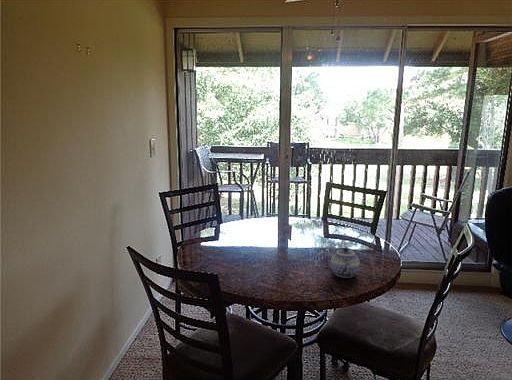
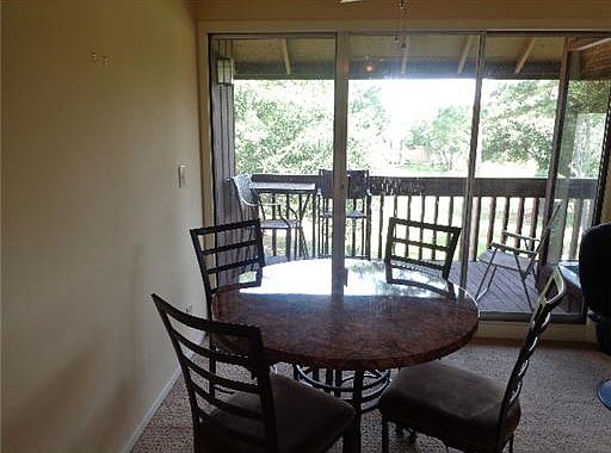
- teapot [330,246,361,278]
